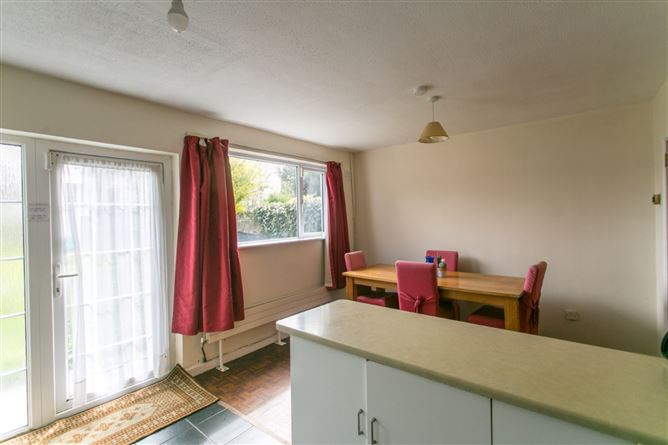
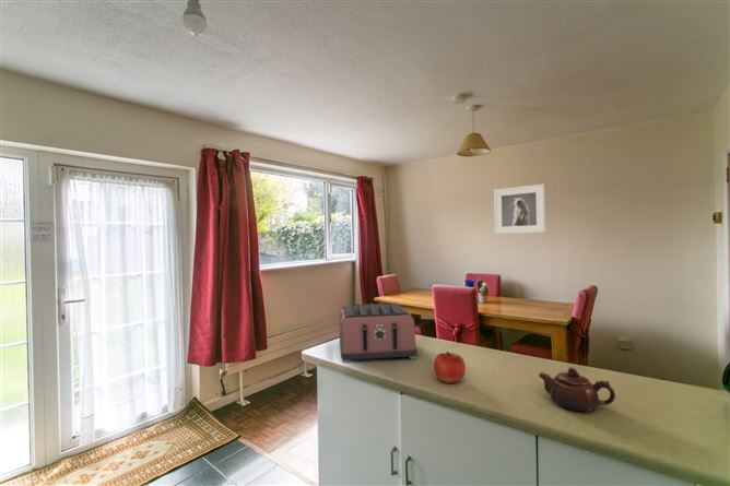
+ apple [433,351,467,384]
+ teapot [538,366,616,413]
+ toaster [338,301,419,364]
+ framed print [493,183,546,235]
